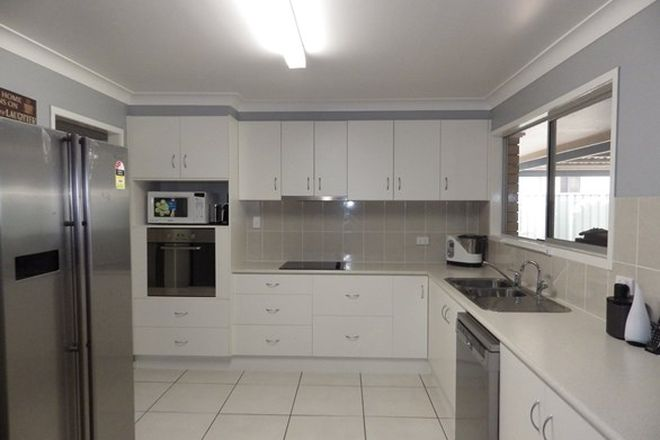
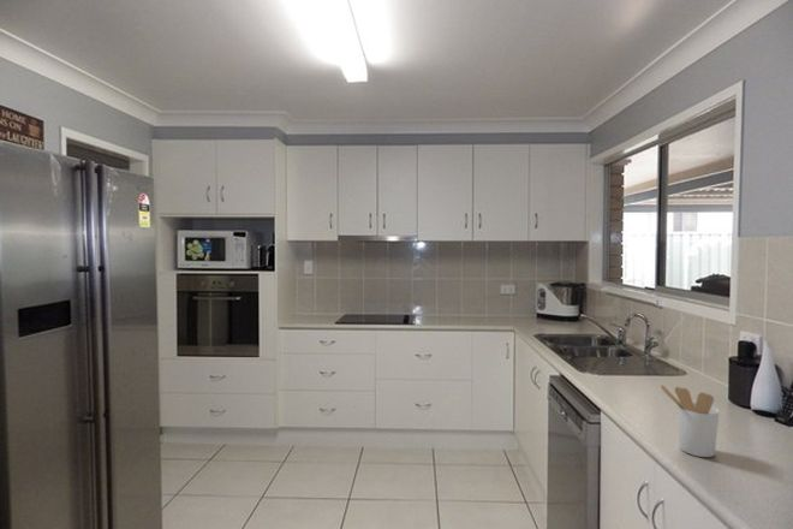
+ utensil holder [660,384,720,458]
